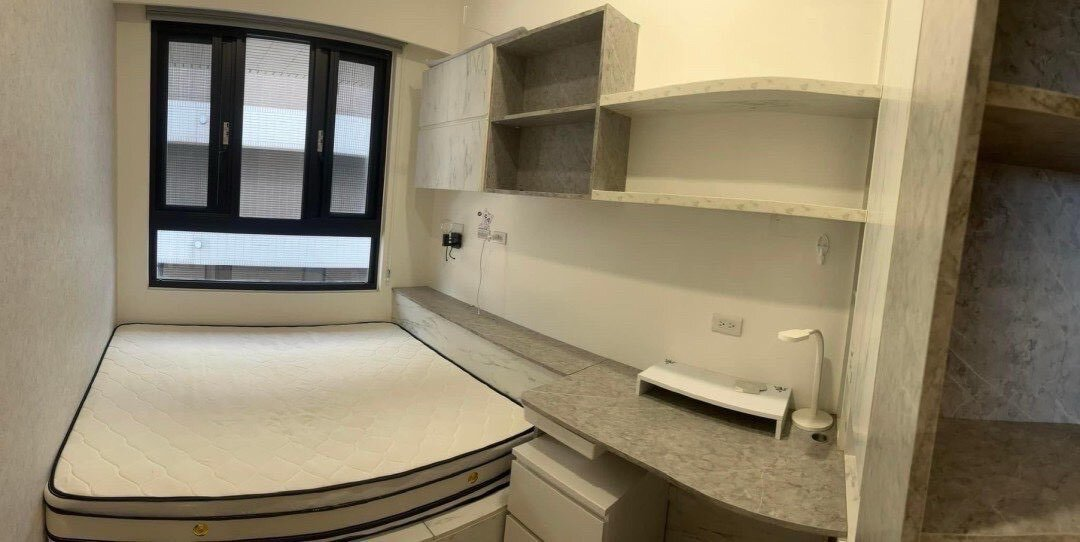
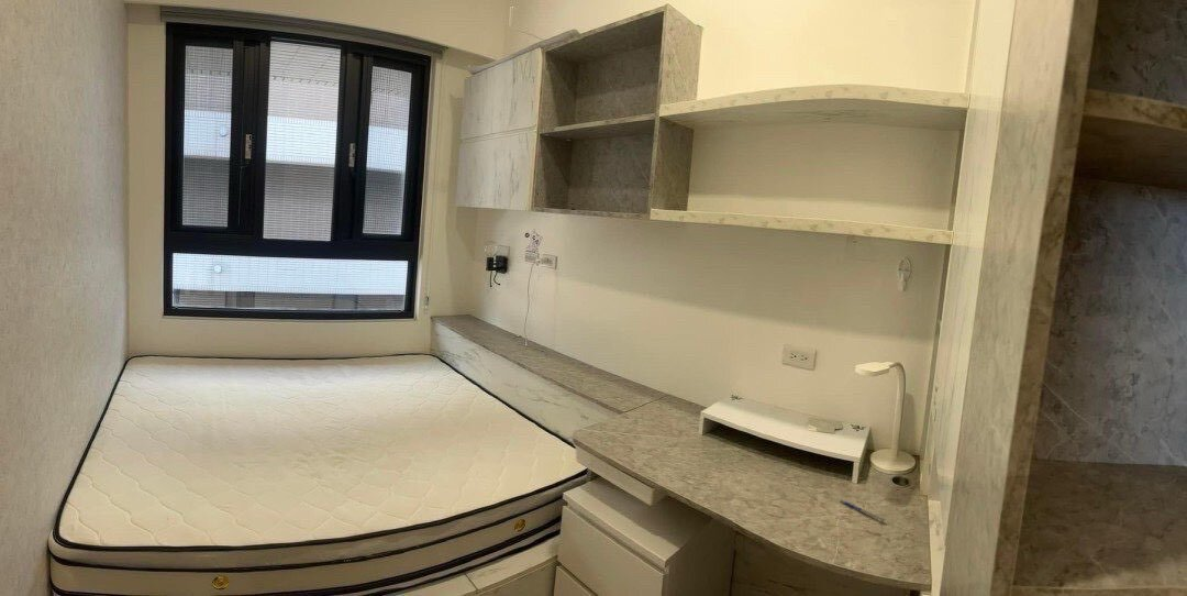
+ pen [839,499,887,521]
